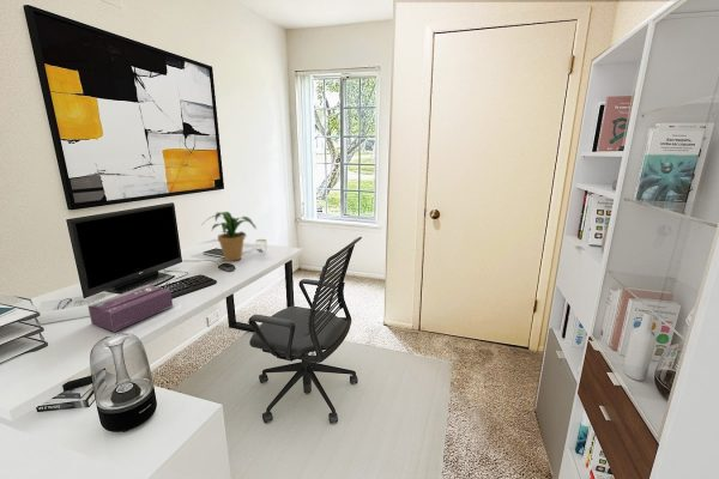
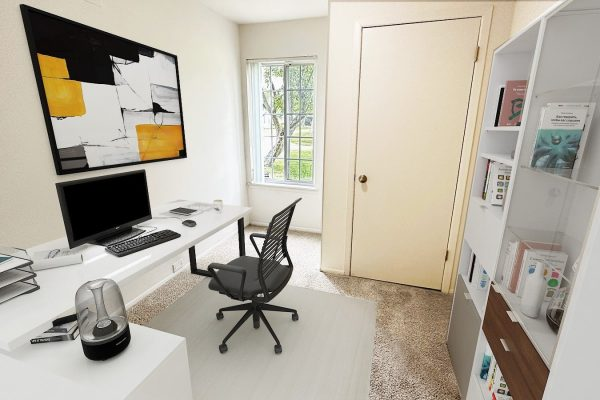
- potted plant [201,211,258,262]
- tissue box [87,284,174,333]
